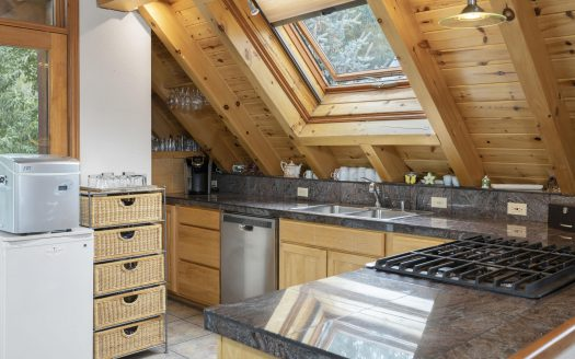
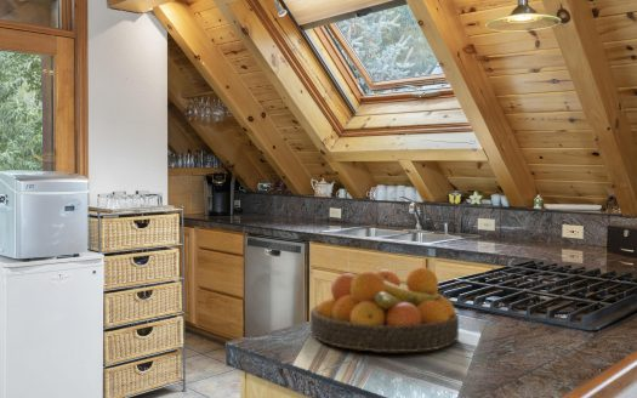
+ fruit bowl [309,266,460,353]
